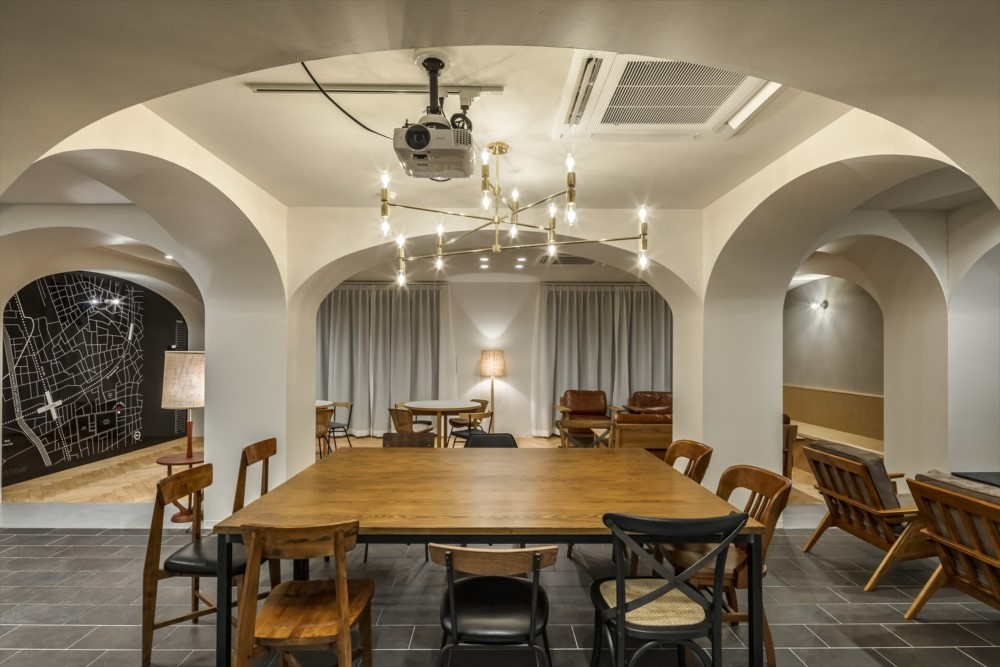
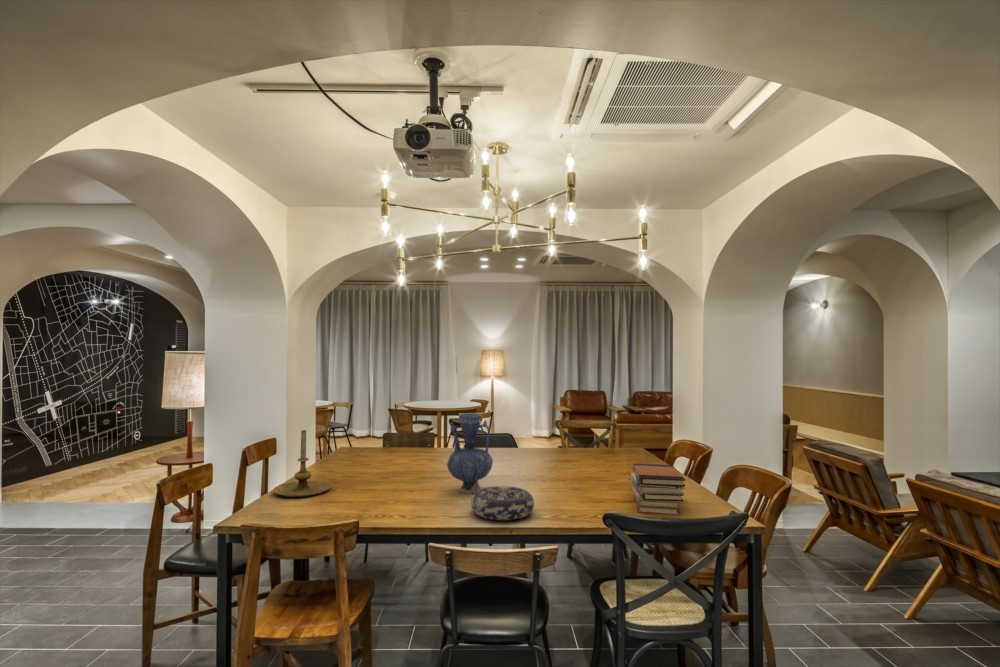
+ book stack [630,463,687,516]
+ candle holder [272,429,332,498]
+ decorative bowl [470,485,535,522]
+ vase [446,412,494,495]
